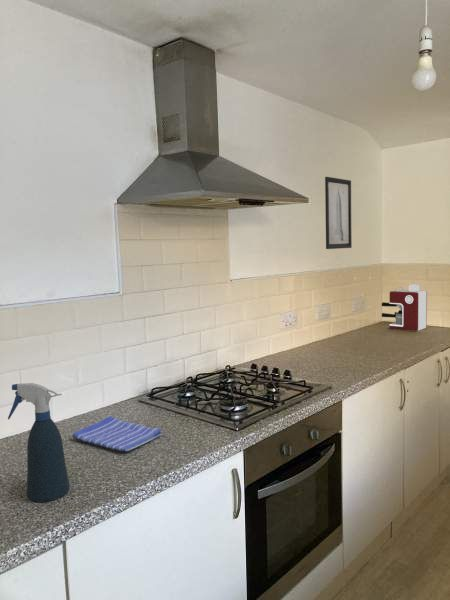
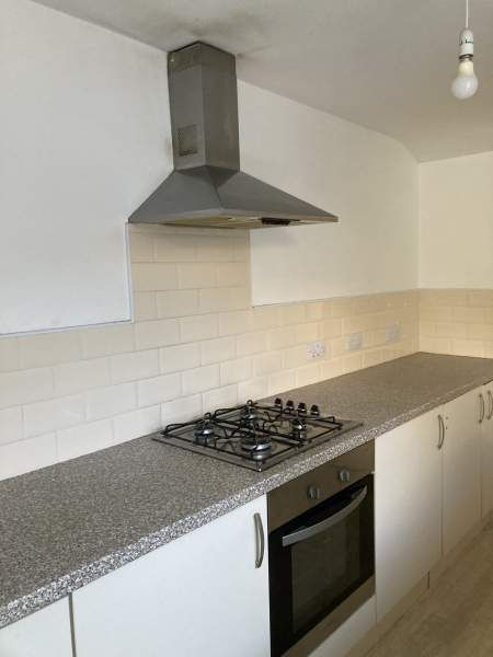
- coffee maker [381,283,428,332]
- spray bottle [7,382,70,503]
- dish towel [72,415,163,452]
- wall art [324,176,353,250]
